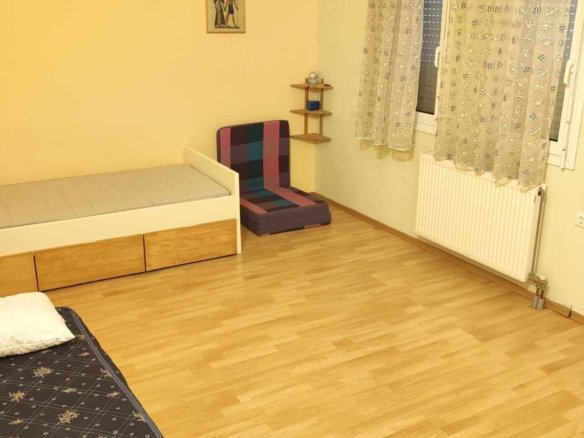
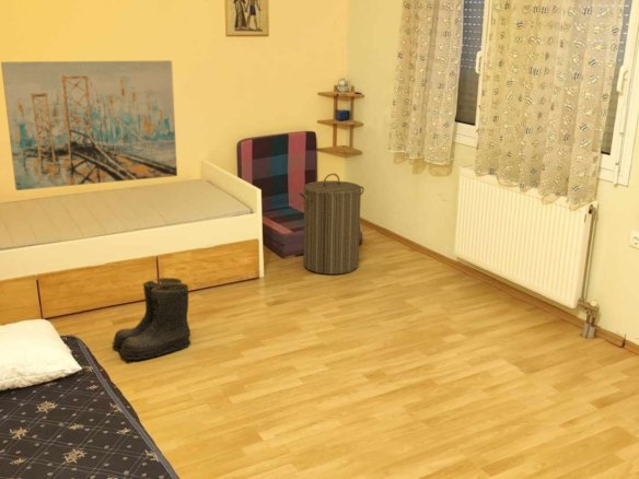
+ wall art [0,59,178,191]
+ laundry hamper [299,173,365,276]
+ boots [112,277,193,361]
